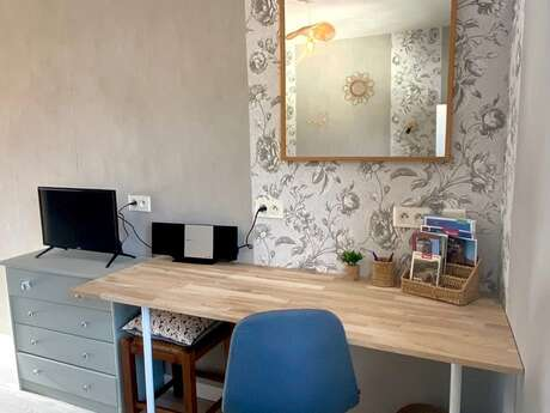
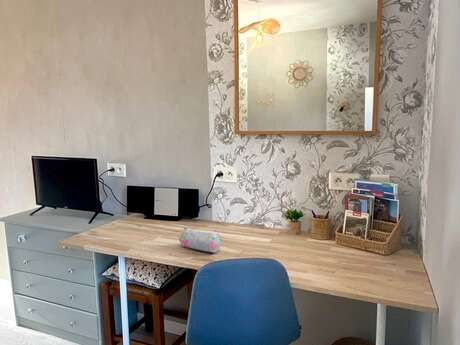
+ pencil case [178,227,222,253]
